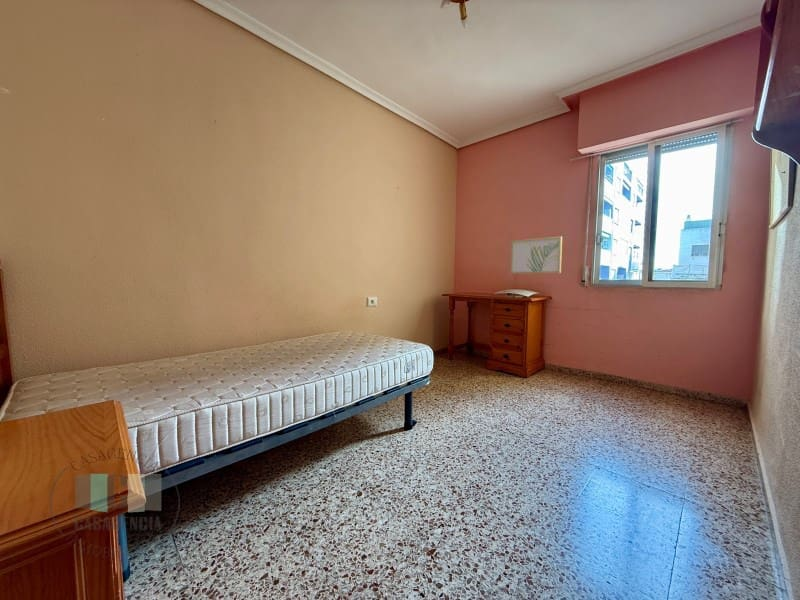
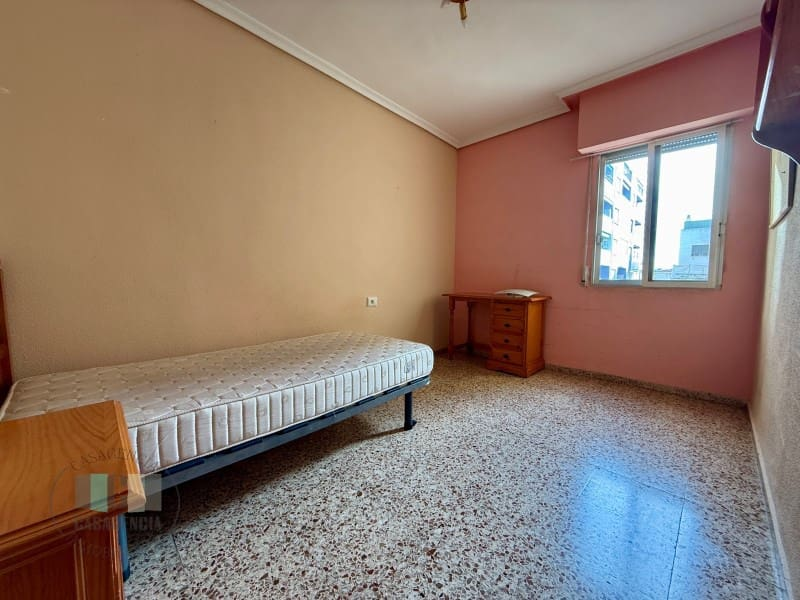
- wall art [510,235,563,275]
